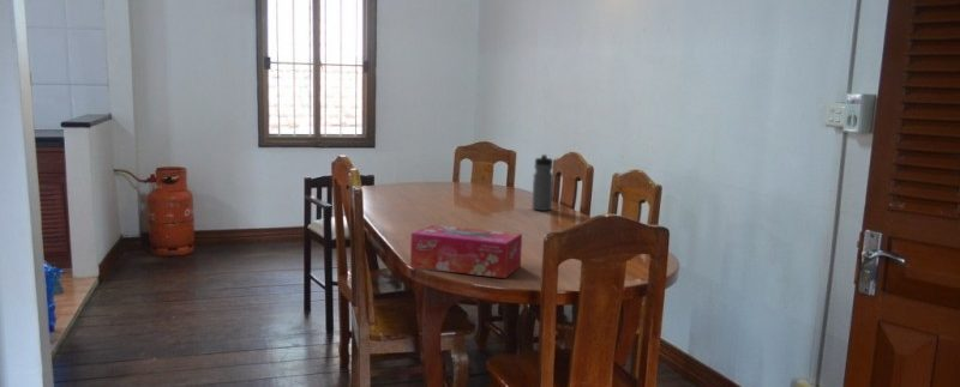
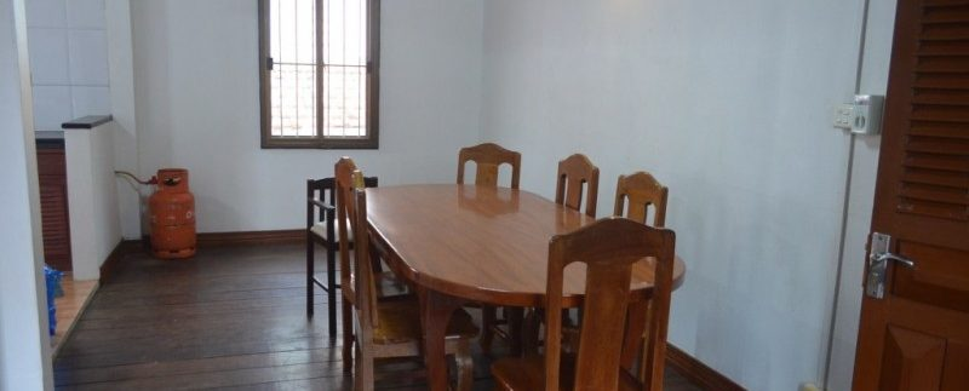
- water bottle [530,153,554,212]
- tissue box [409,224,523,279]
